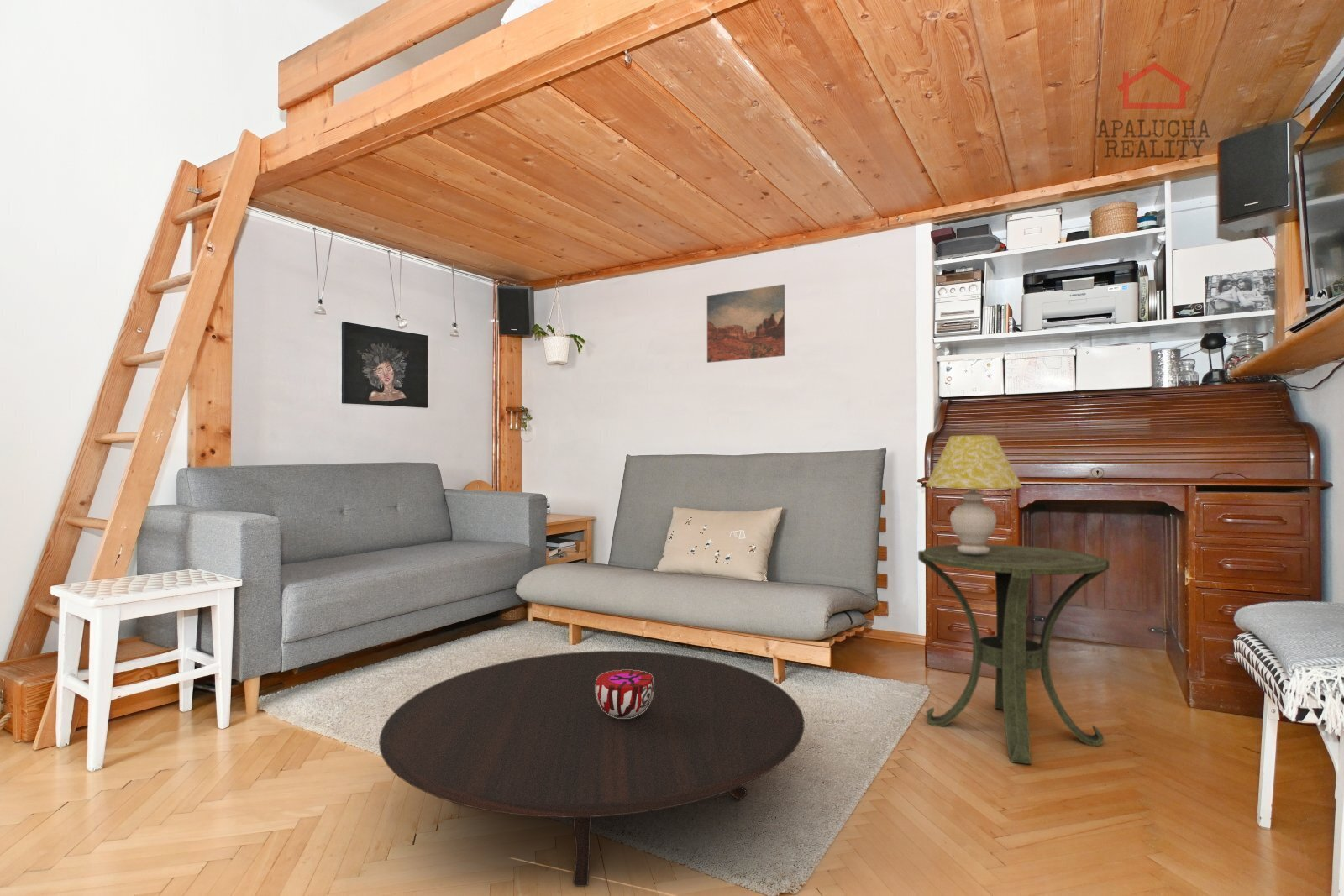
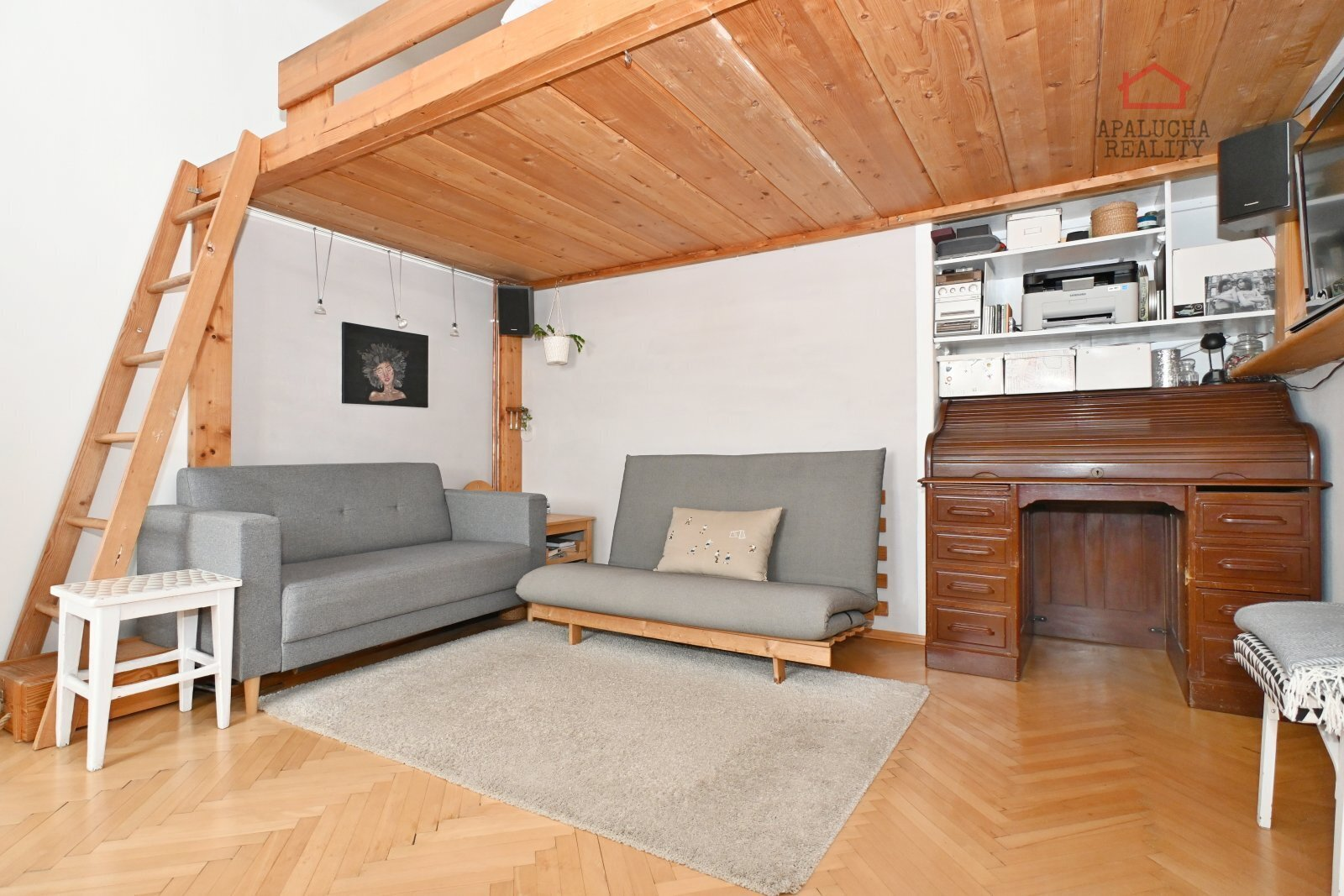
- wall art [706,284,785,364]
- decorative bowl [596,670,654,718]
- table [378,650,805,888]
- side table [917,543,1110,765]
- table lamp [925,434,1023,555]
